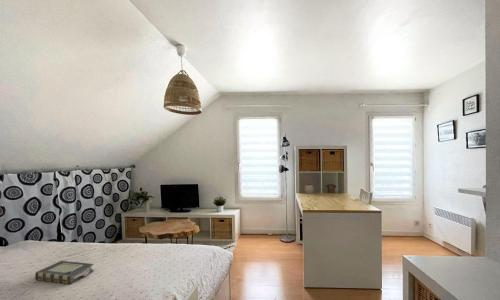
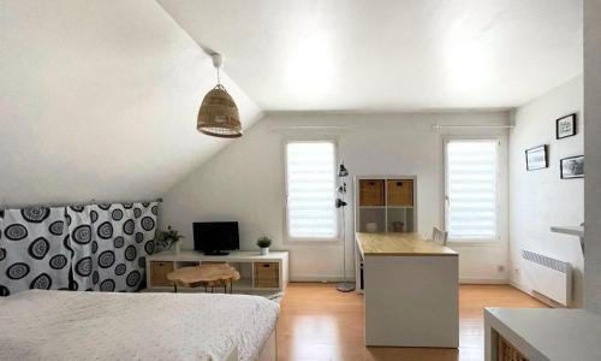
- book [34,260,95,285]
